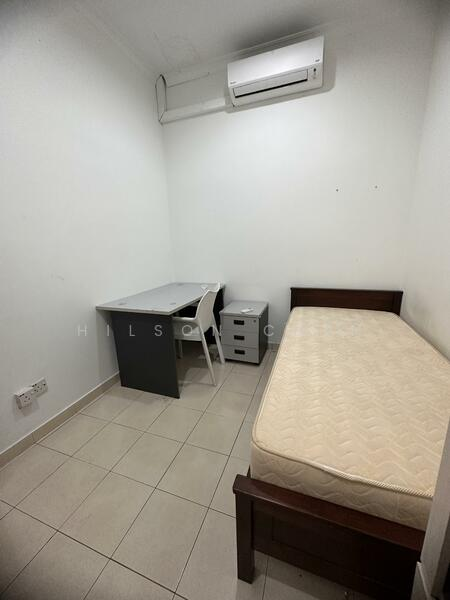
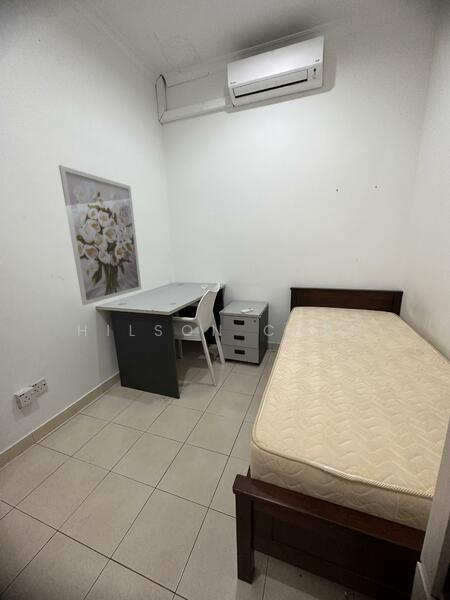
+ wall art [58,164,142,306]
